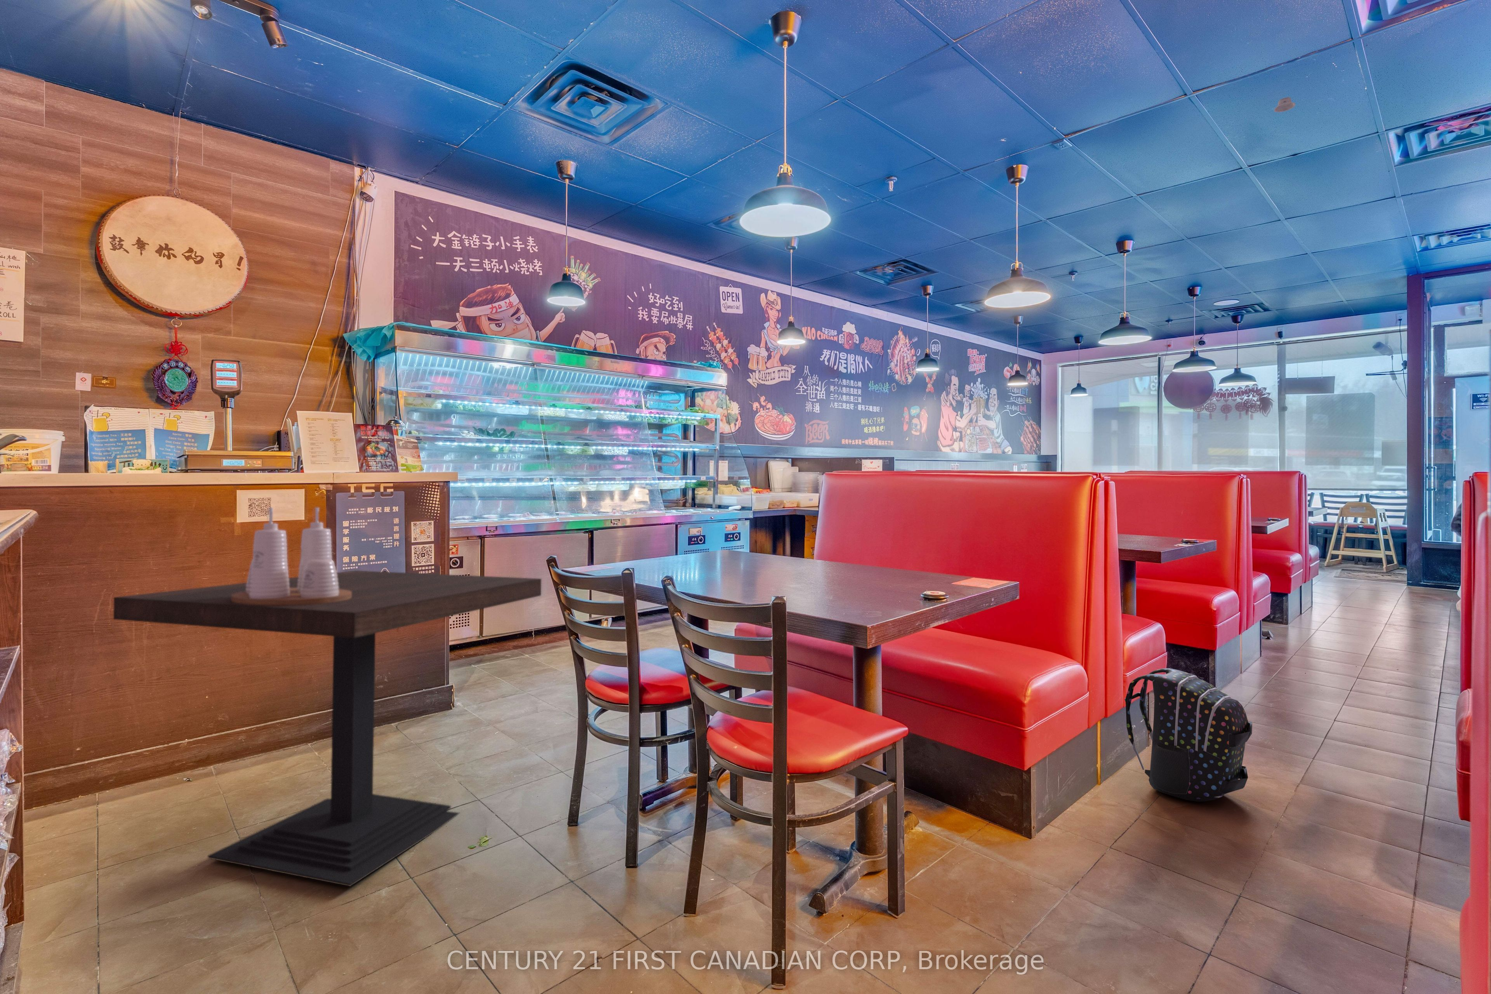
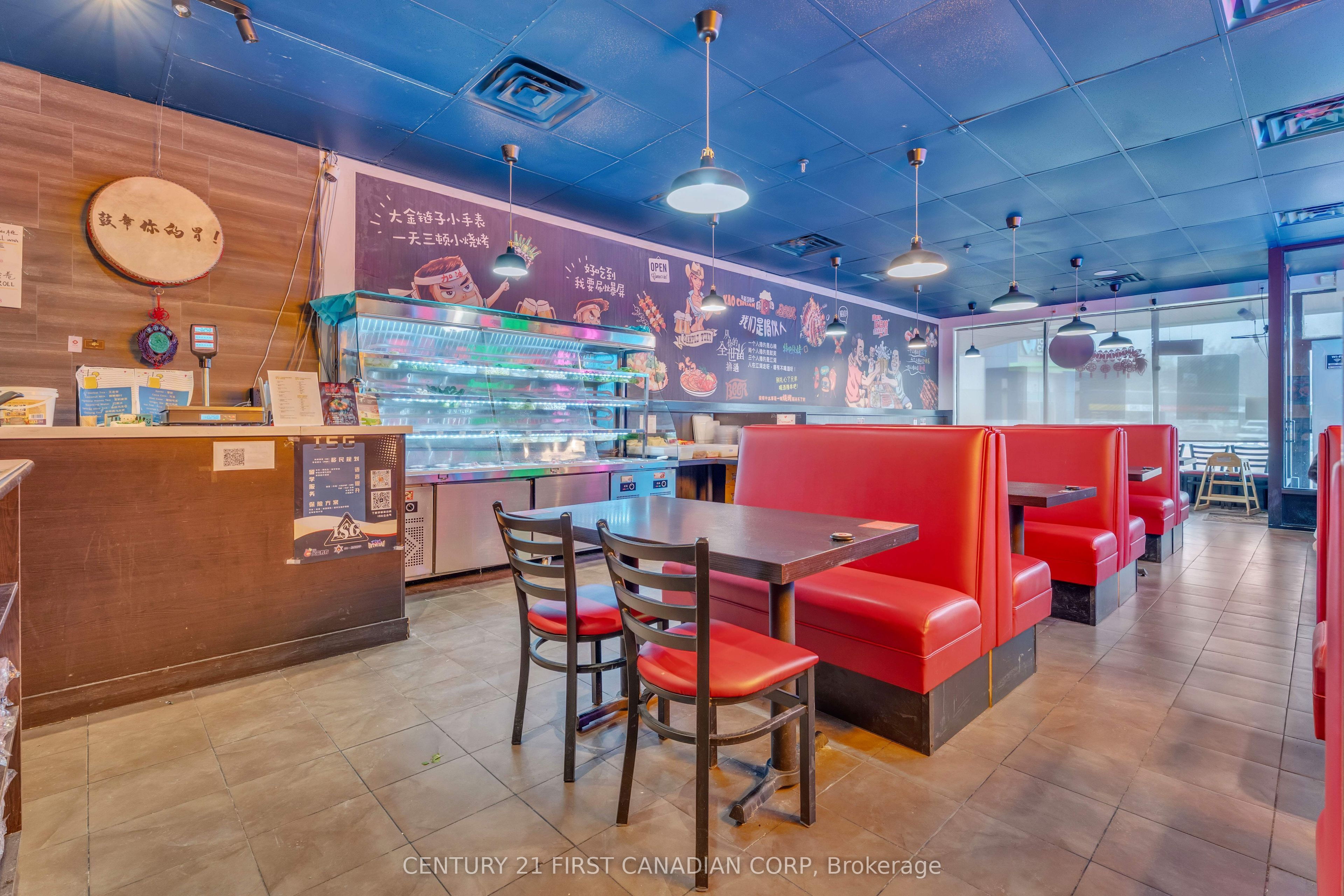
- condiment set [232,507,352,606]
- recessed light [1274,97,1296,113]
- backpack [1124,668,1252,802]
- dining table [113,570,541,886]
